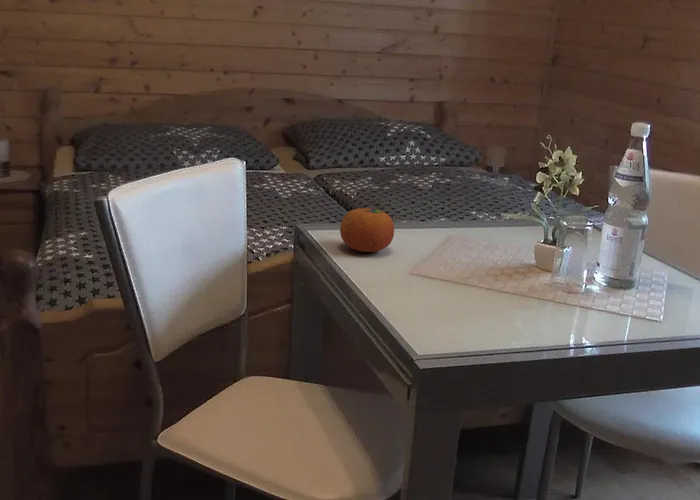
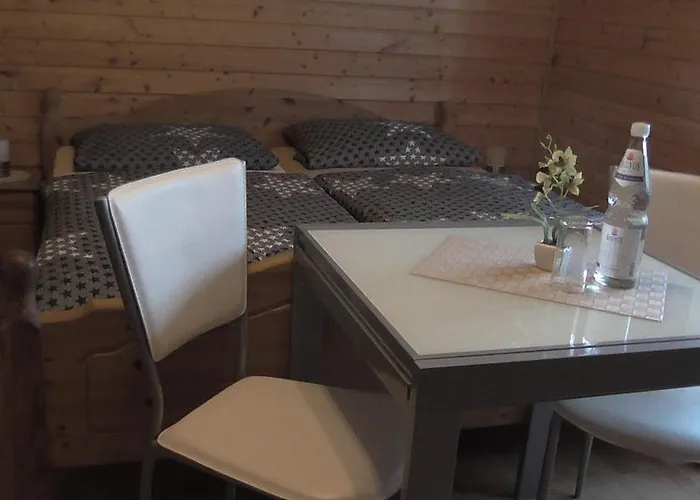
- fruit [339,207,395,253]
